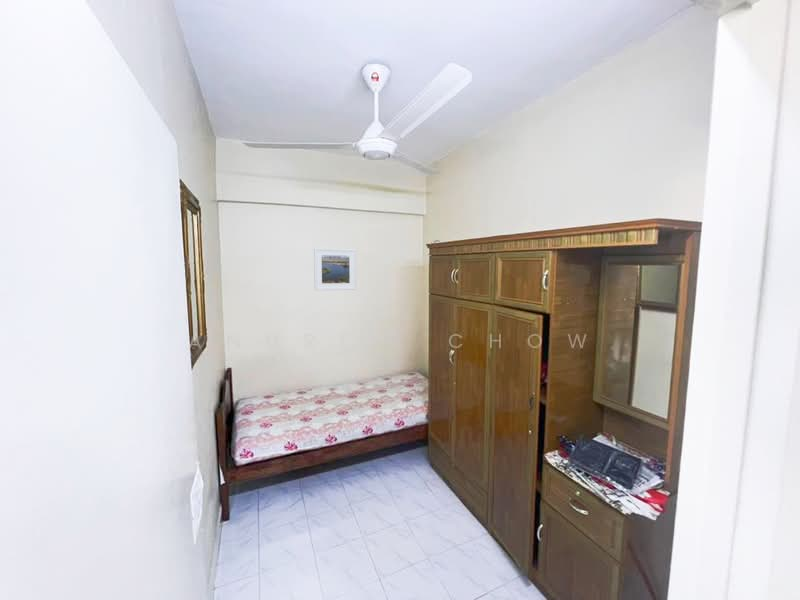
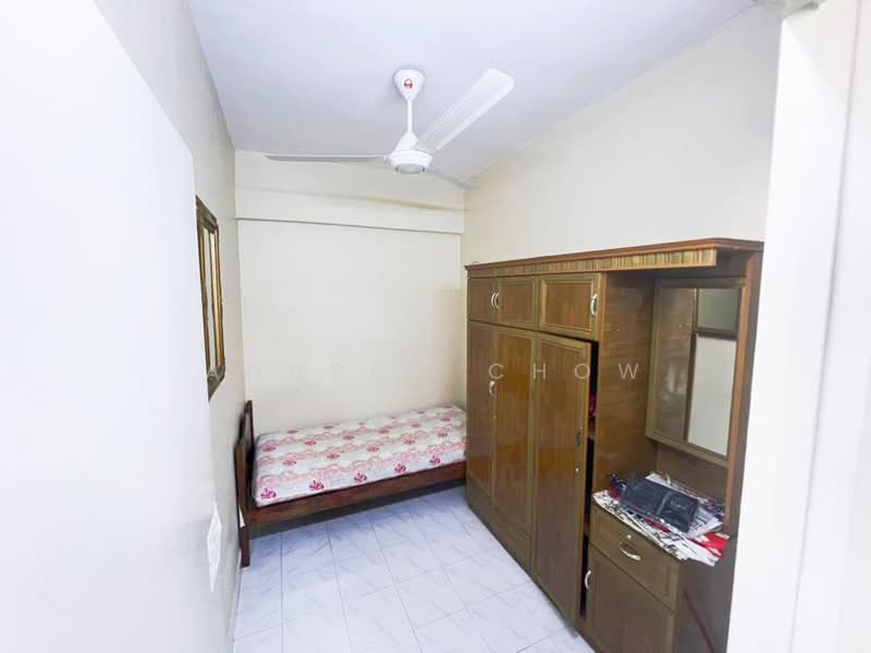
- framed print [313,247,357,292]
